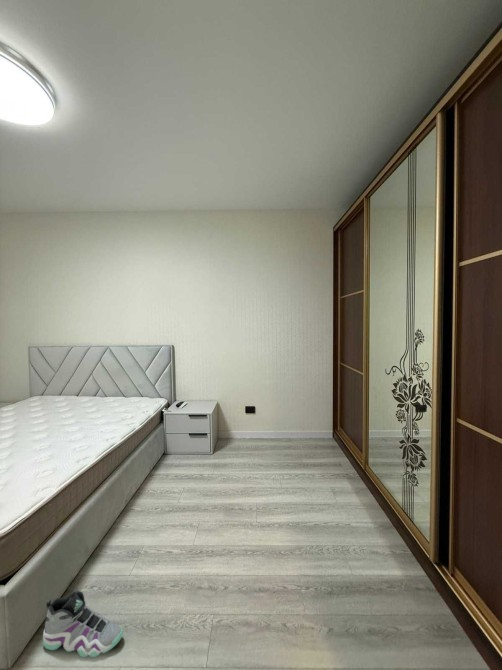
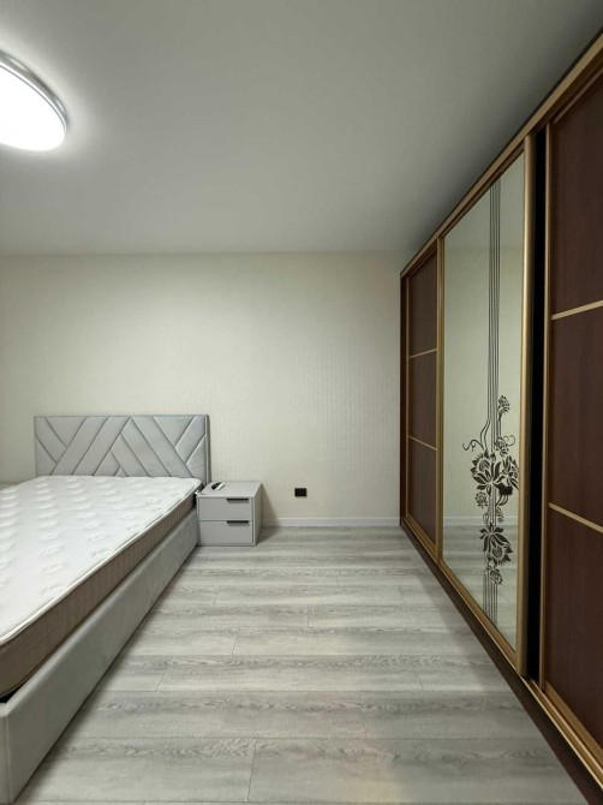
- sneaker [42,587,124,658]
